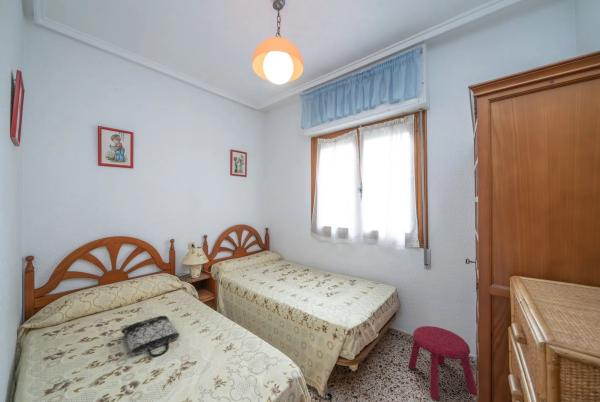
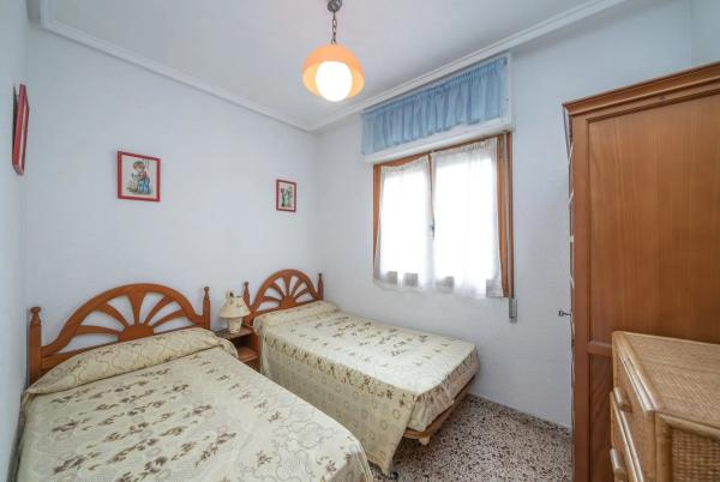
- tote bag [120,315,181,357]
- stool [407,325,478,401]
